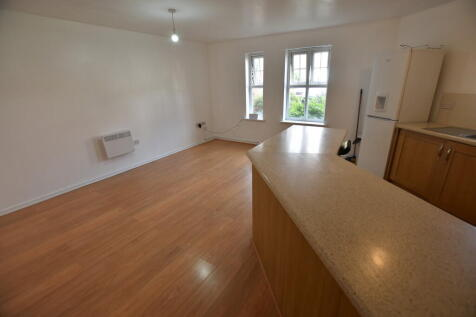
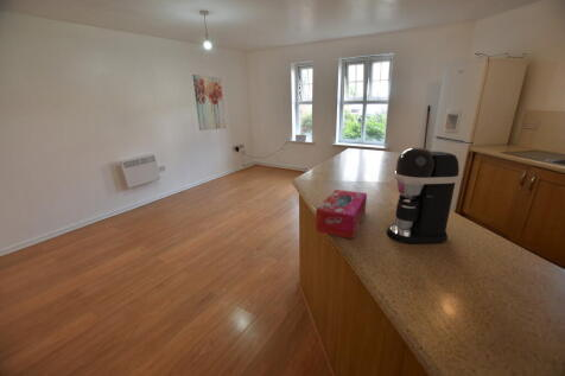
+ tissue box [315,189,368,240]
+ wall art [191,74,227,132]
+ coffee maker [386,147,461,246]
